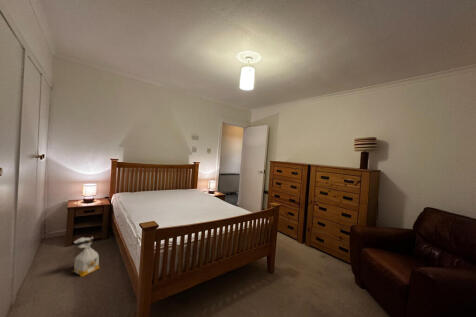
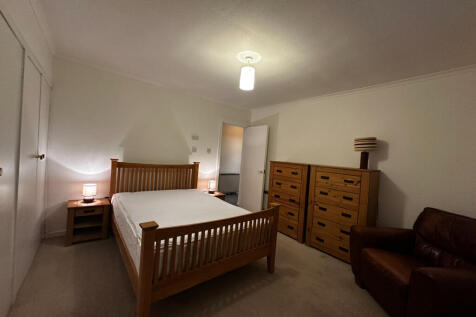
- bag [72,236,101,278]
